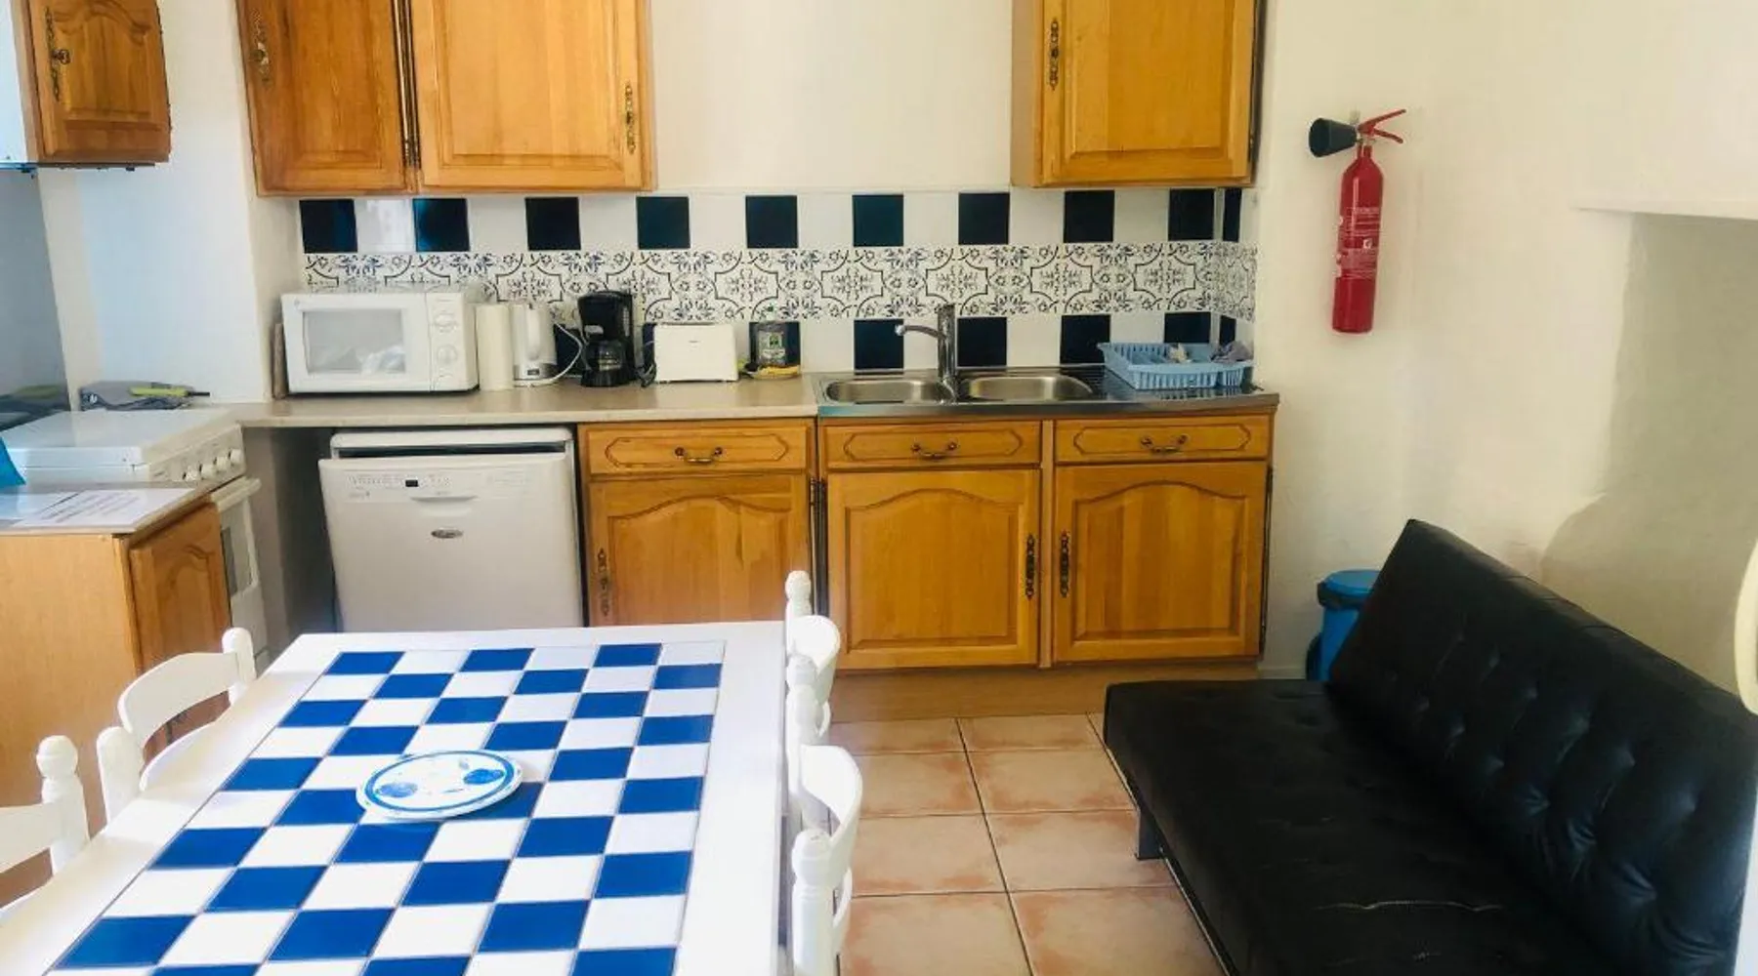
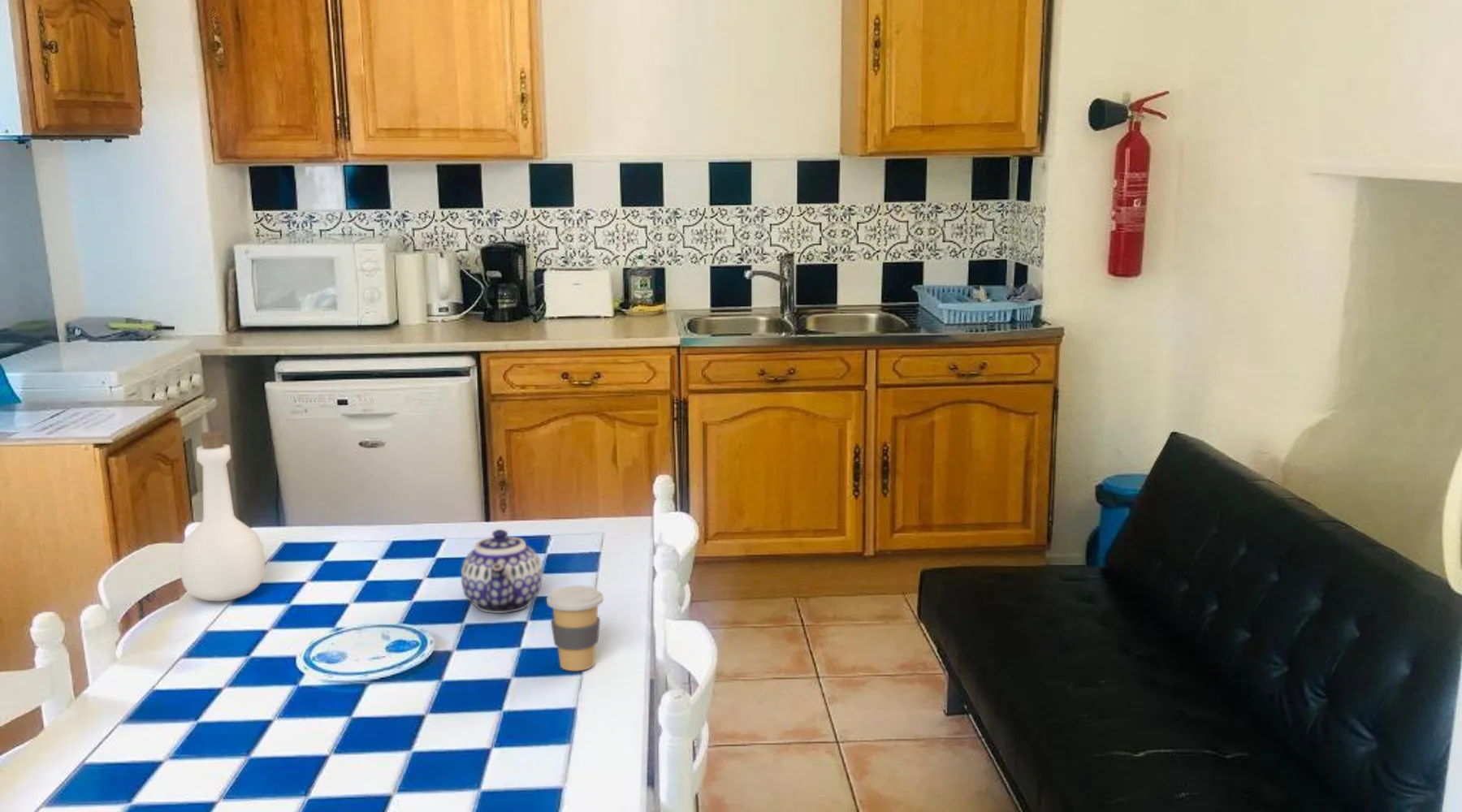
+ coffee cup [546,585,604,672]
+ bottle [179,430,266,602]
+ teapot [461,529,543,614]
